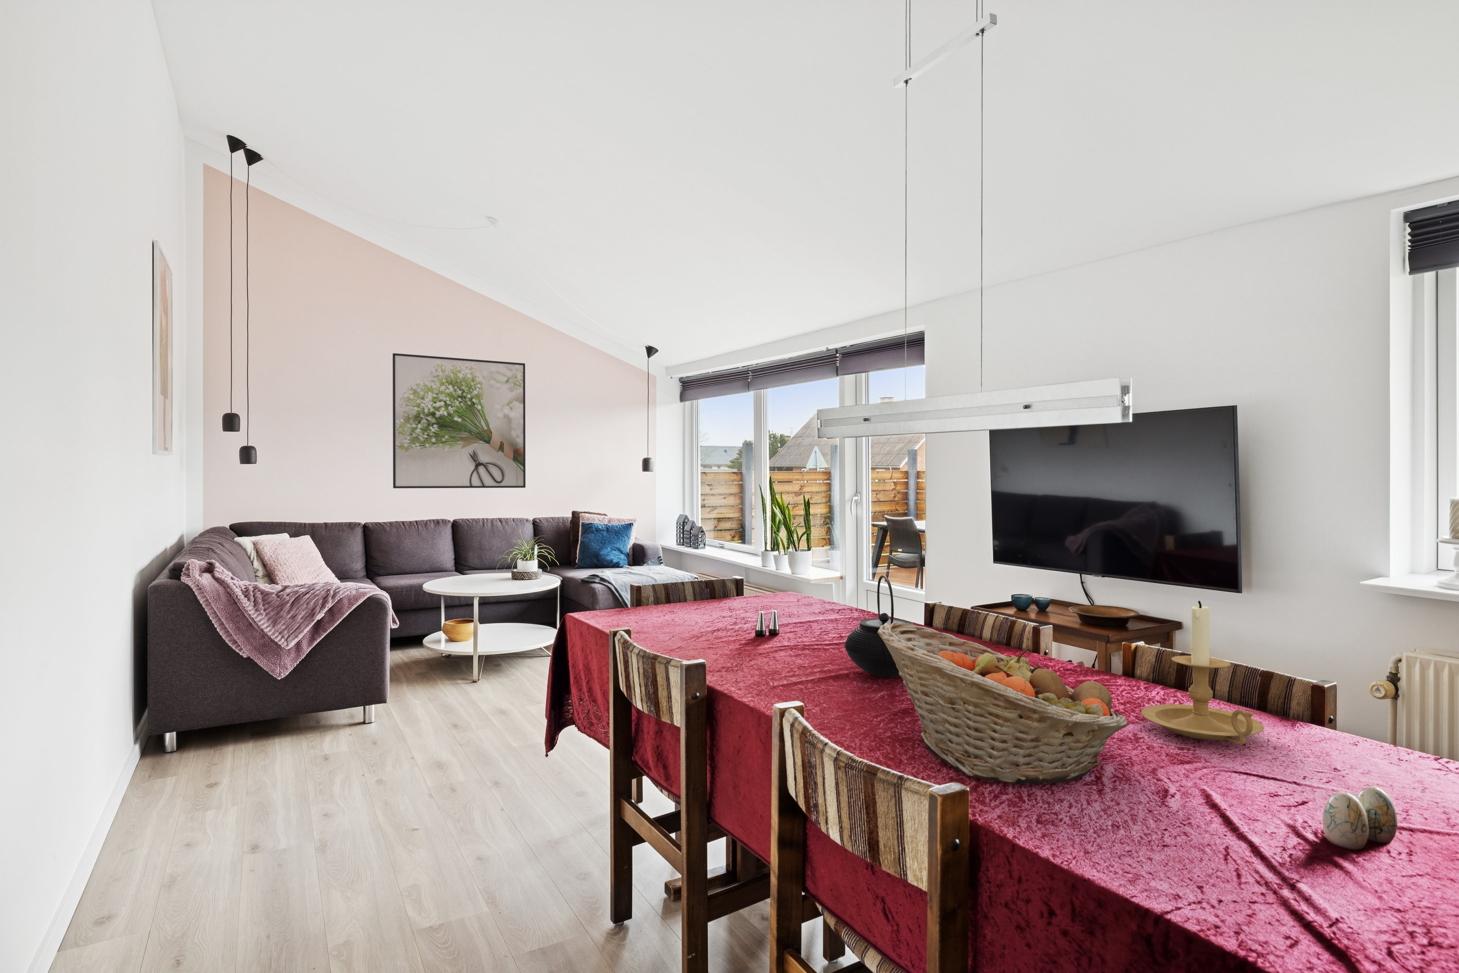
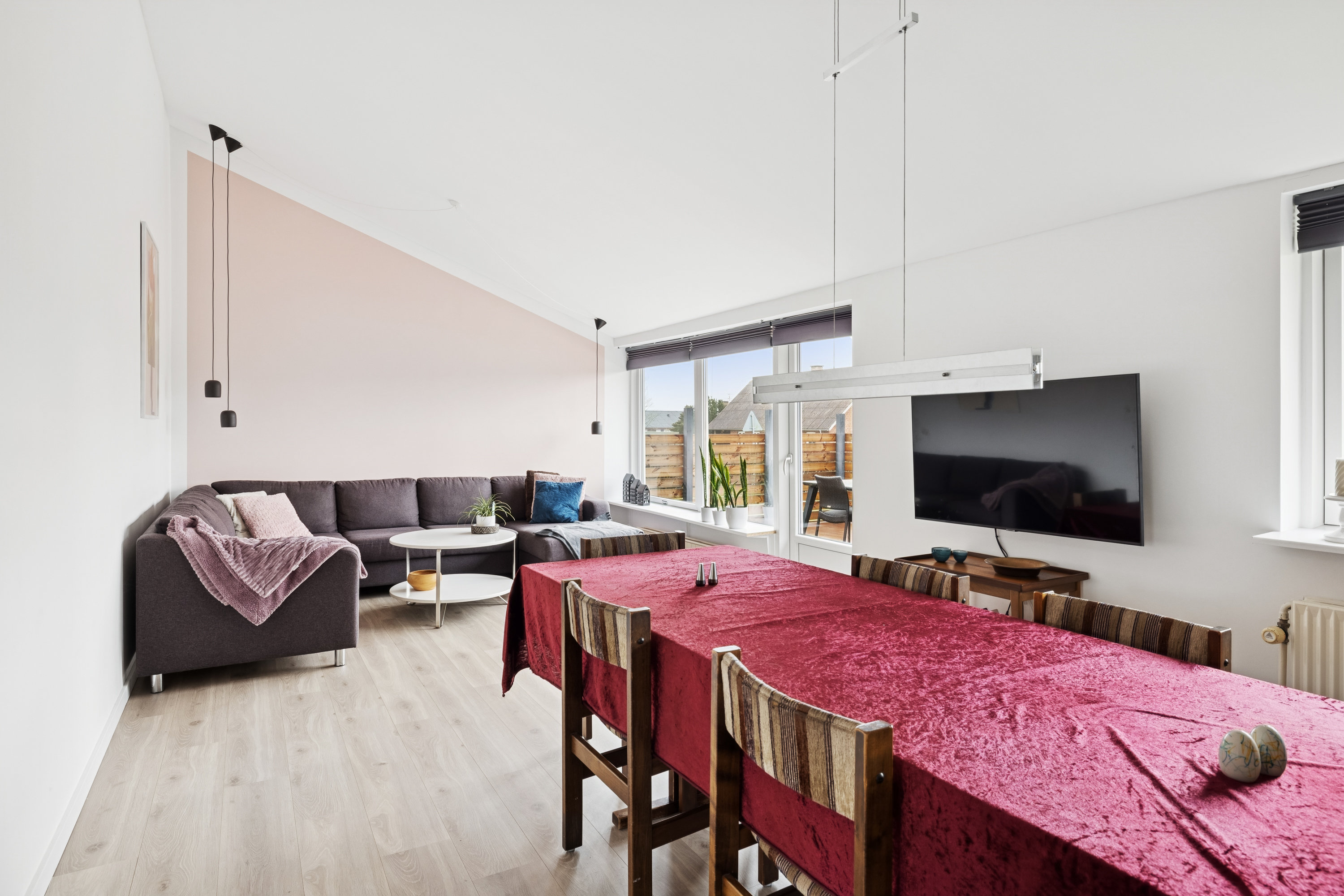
- candle holder [1141,601,1265,745]
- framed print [392,353,526,489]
- fruit basket [877,622,1128,785]
- teapot [845,574,913,678]
